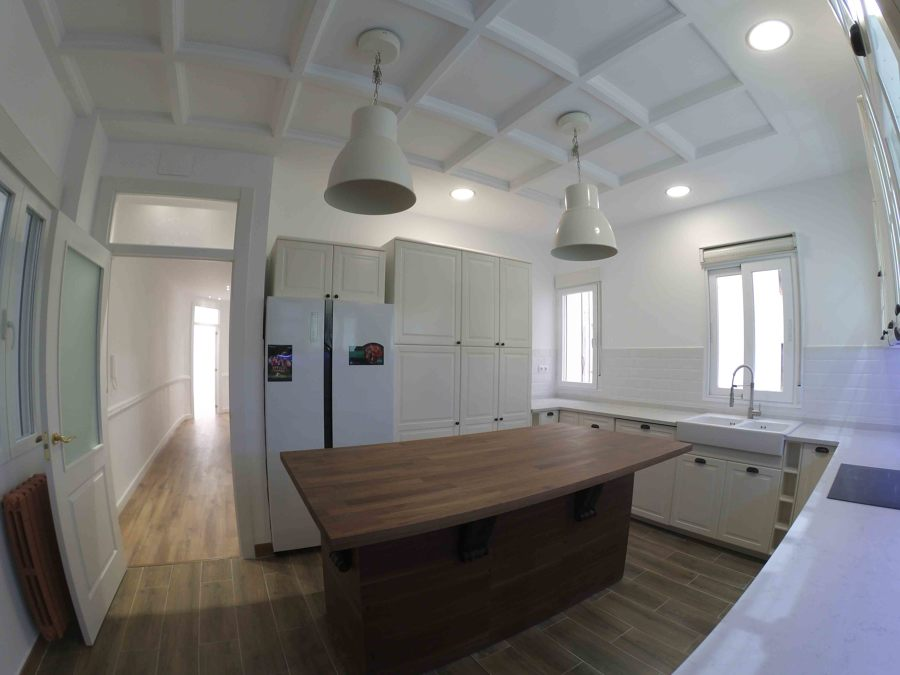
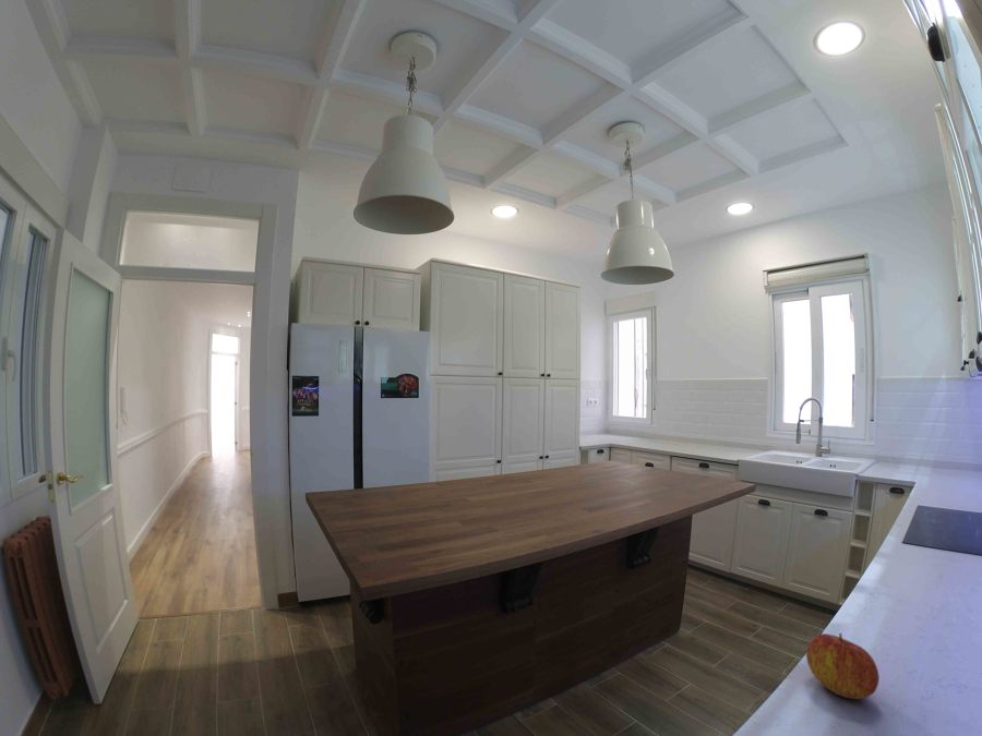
+ apple [805,632,881,700]
